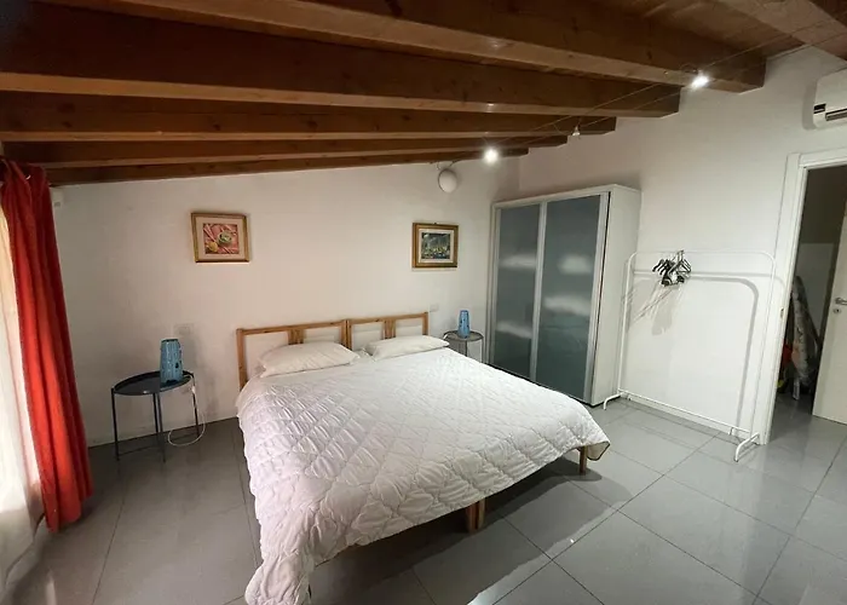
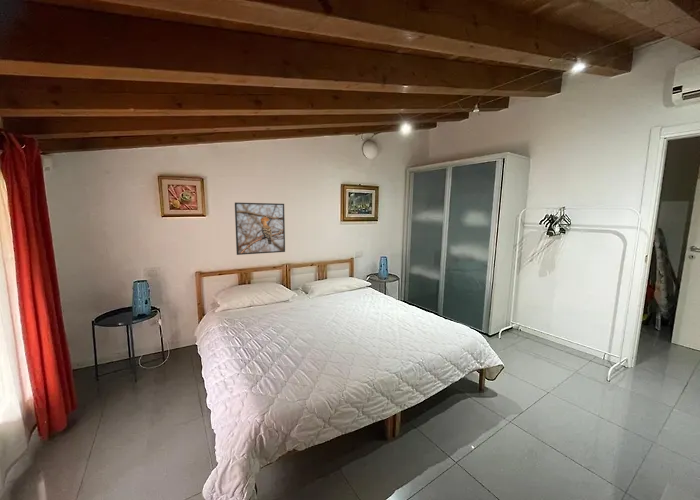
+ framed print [234,202,286,256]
